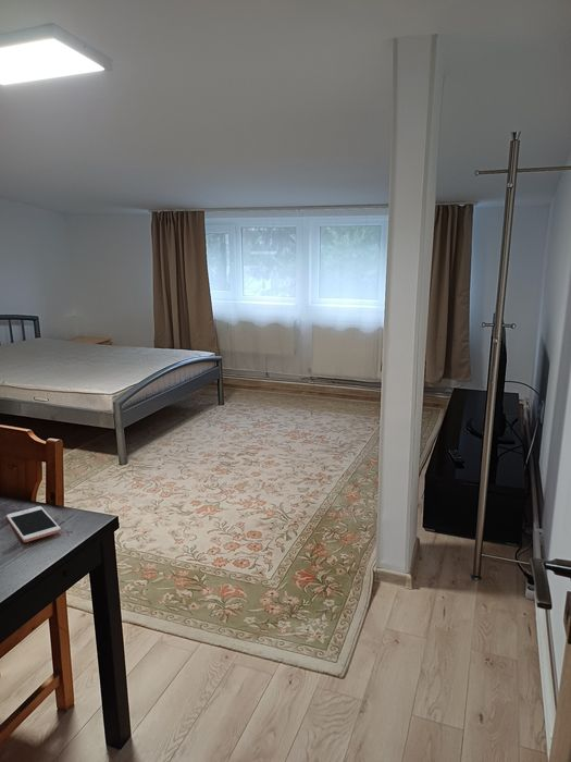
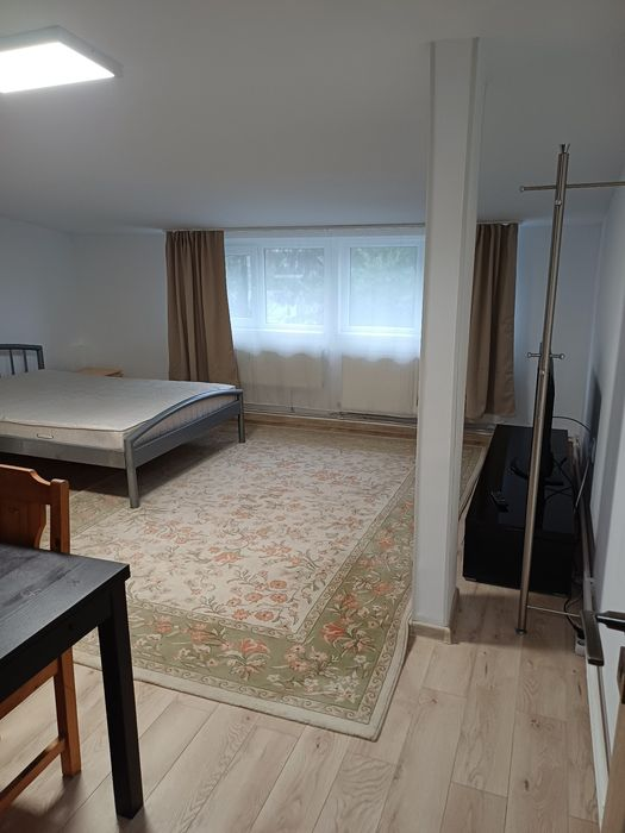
- cell phone [5,505,62,543]
